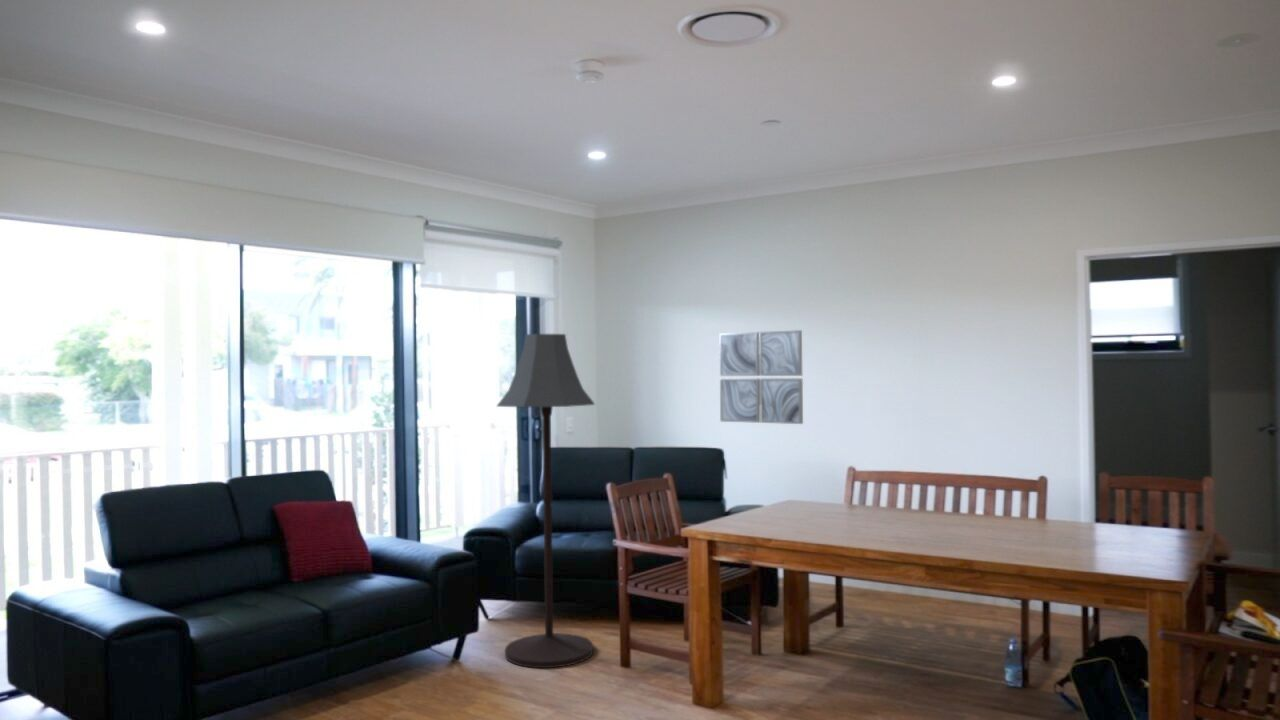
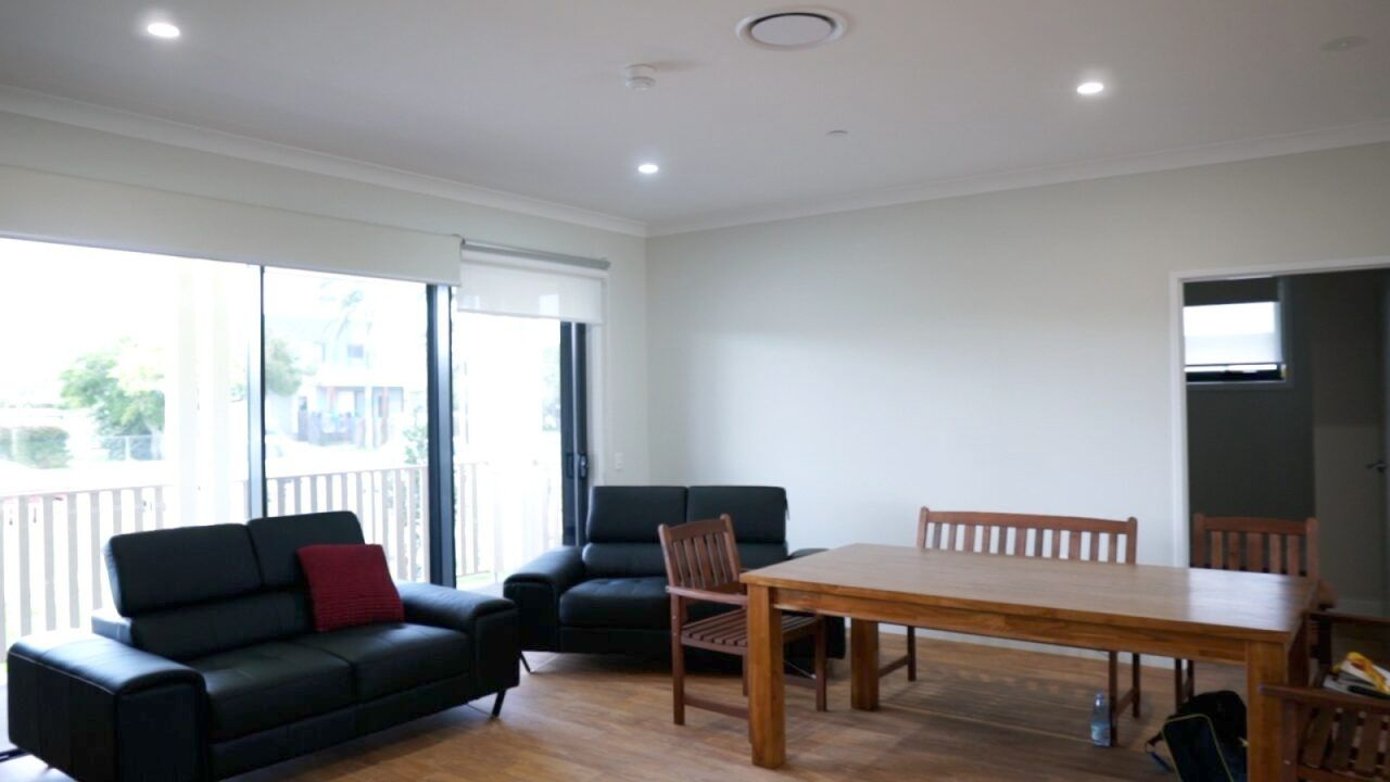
- floor lamp [496,333,596,669]
- wall art [718,329,804,425]
